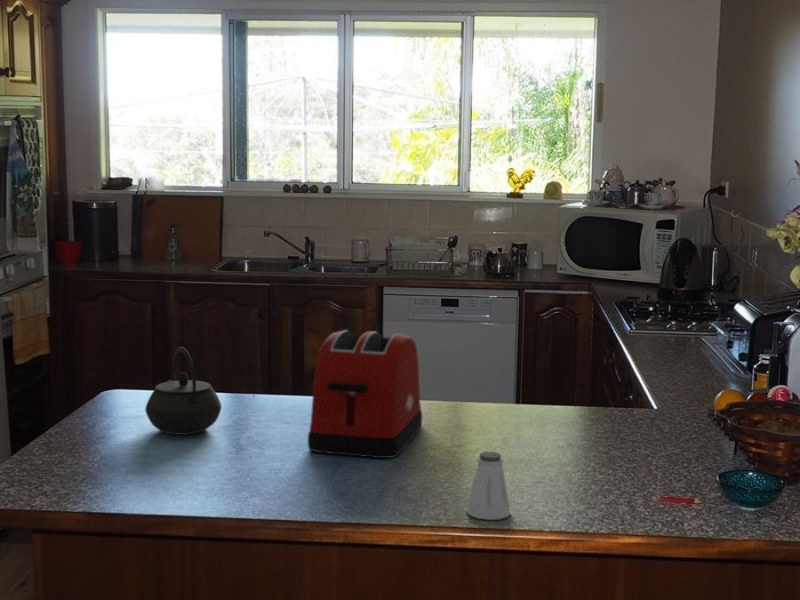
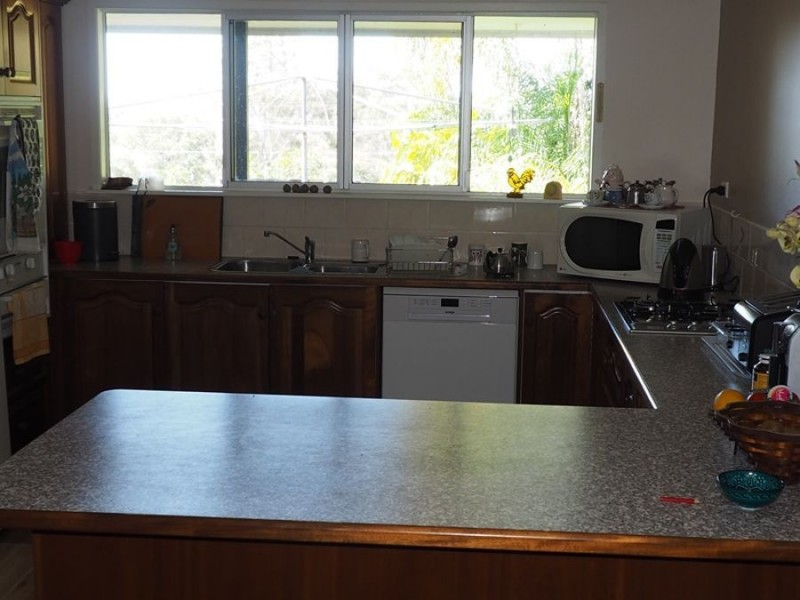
- saltshaker [466,450,511,521]
- kettle [144,346,223,436]
- toaster [307,329,423,459]
